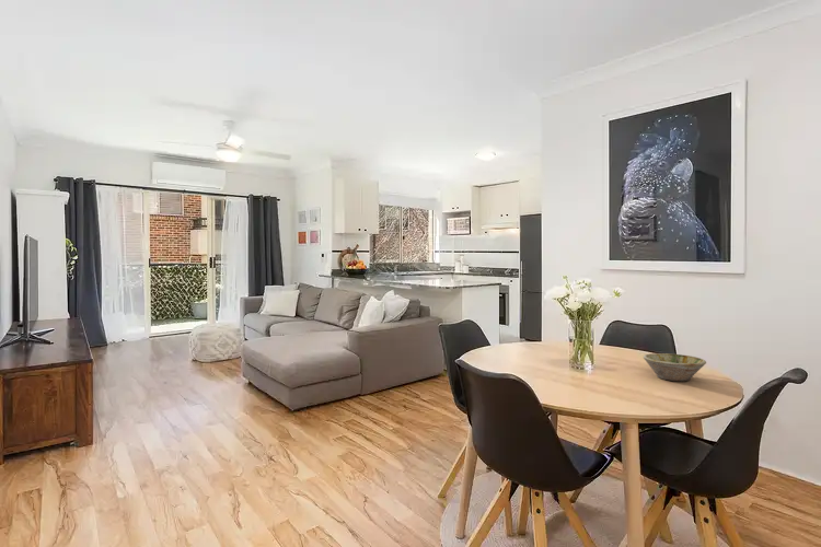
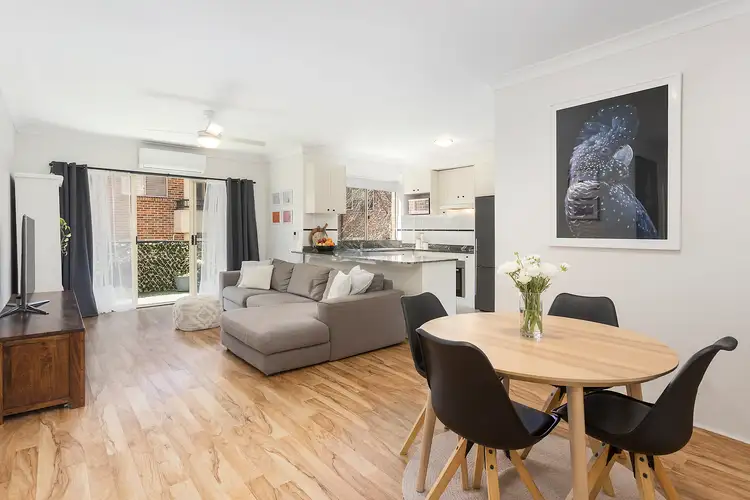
- bowl [643,352,707,382]
